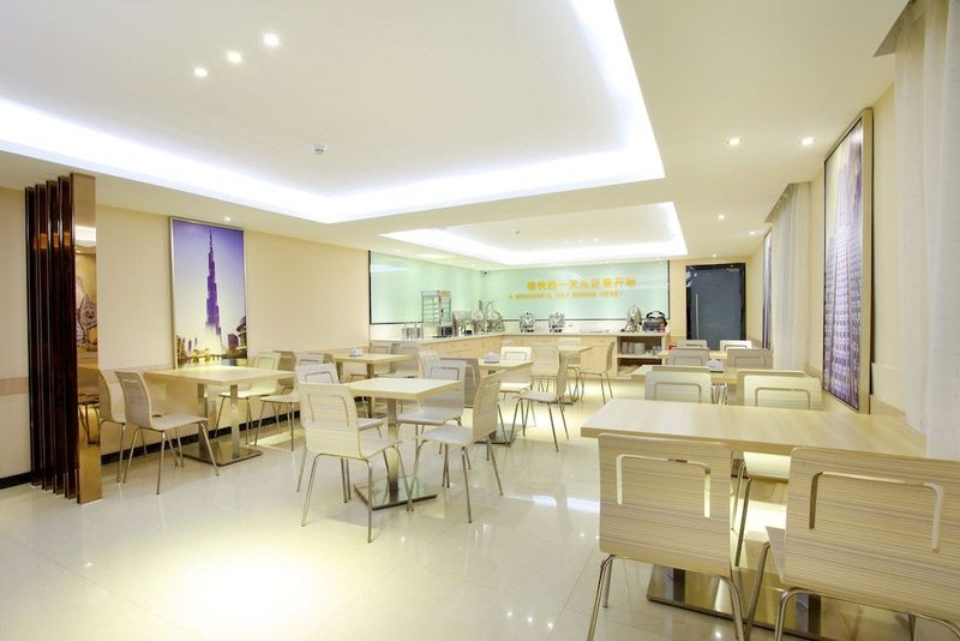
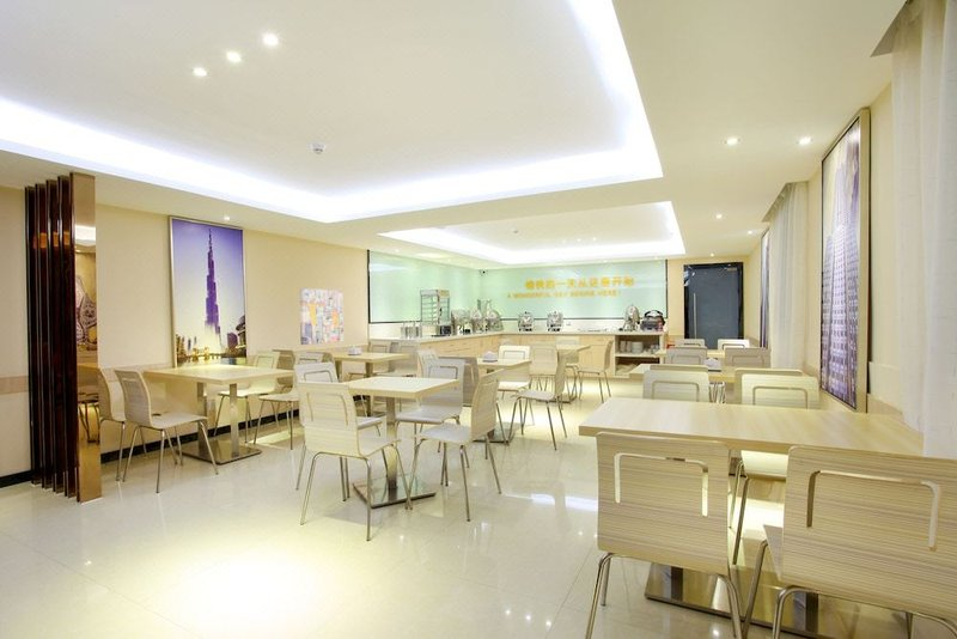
+ wall art [299,287,345,346]
